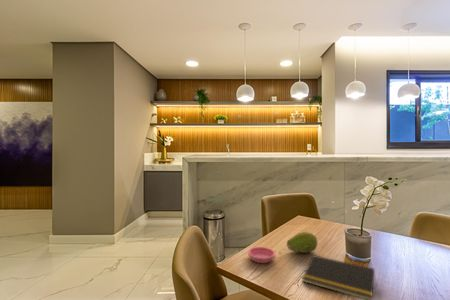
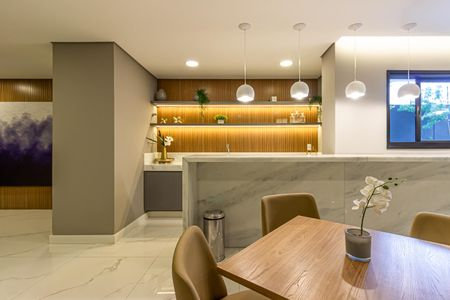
- saucer [247,246,276,264]
- fruit [286,231,318,254]
- notepad [301,254,375,300]
